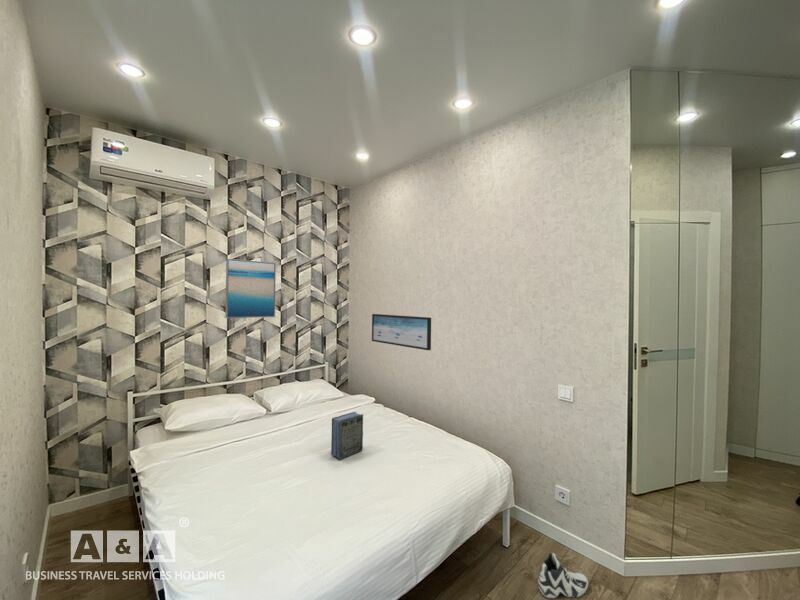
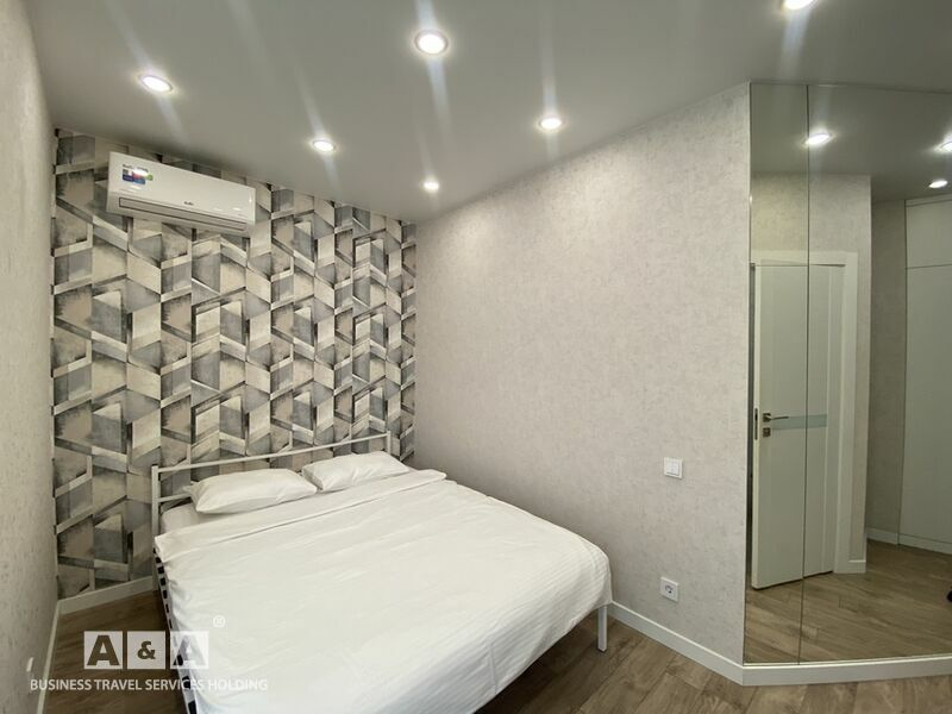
- sneaker [537,552,589,599]
- wall art [371,313,432,351]
- book [330,411,364,461]
- wall art [224,258,277,319]
